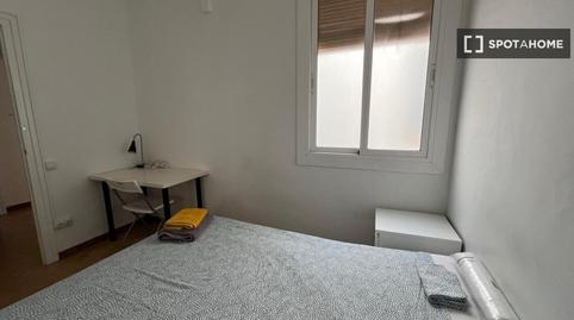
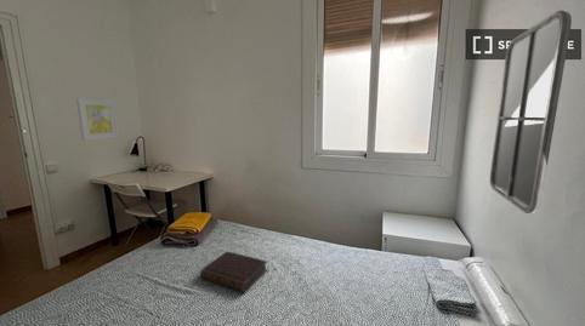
+ book [199,251,268,293]
+ wall art [75,97,120,141]
+ home mirror [489,10,573,215]
